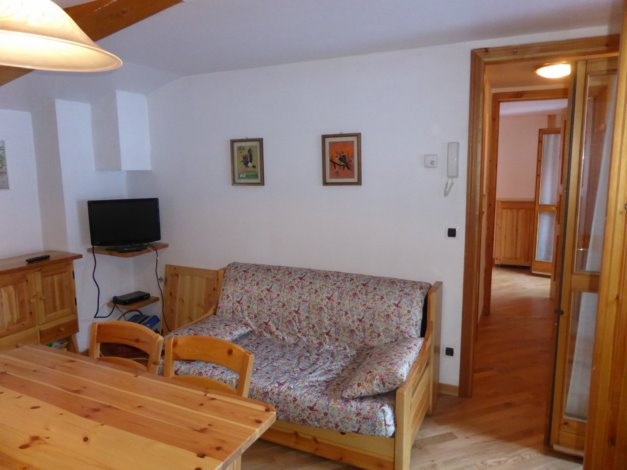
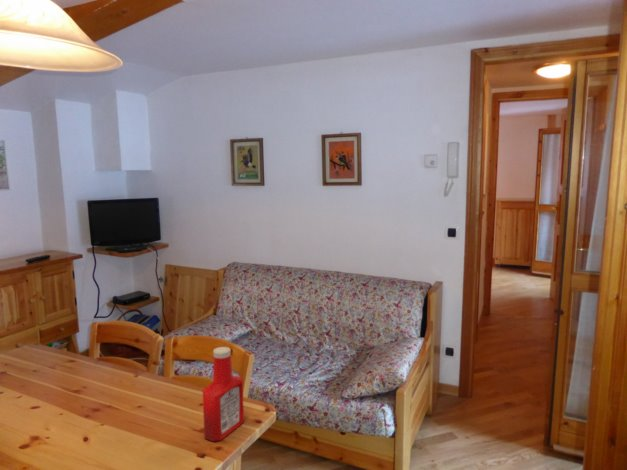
+ soap bottle [202,346,245,443]
